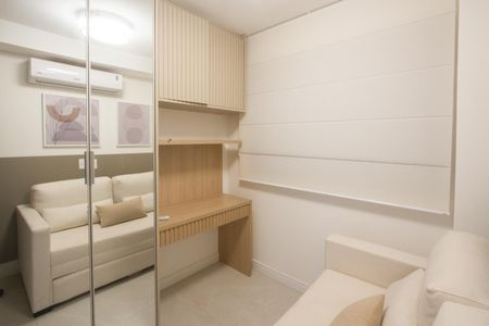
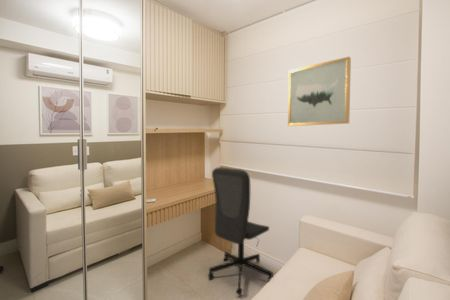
+ wall art [287,56,352,127]
+ office chair [207,166,274,296]
